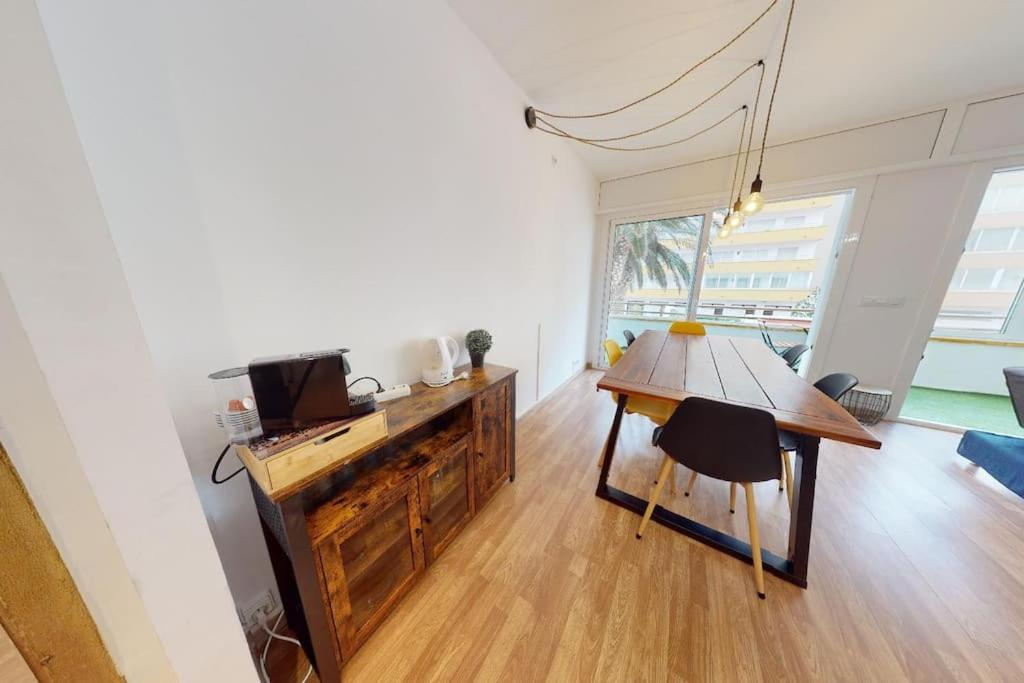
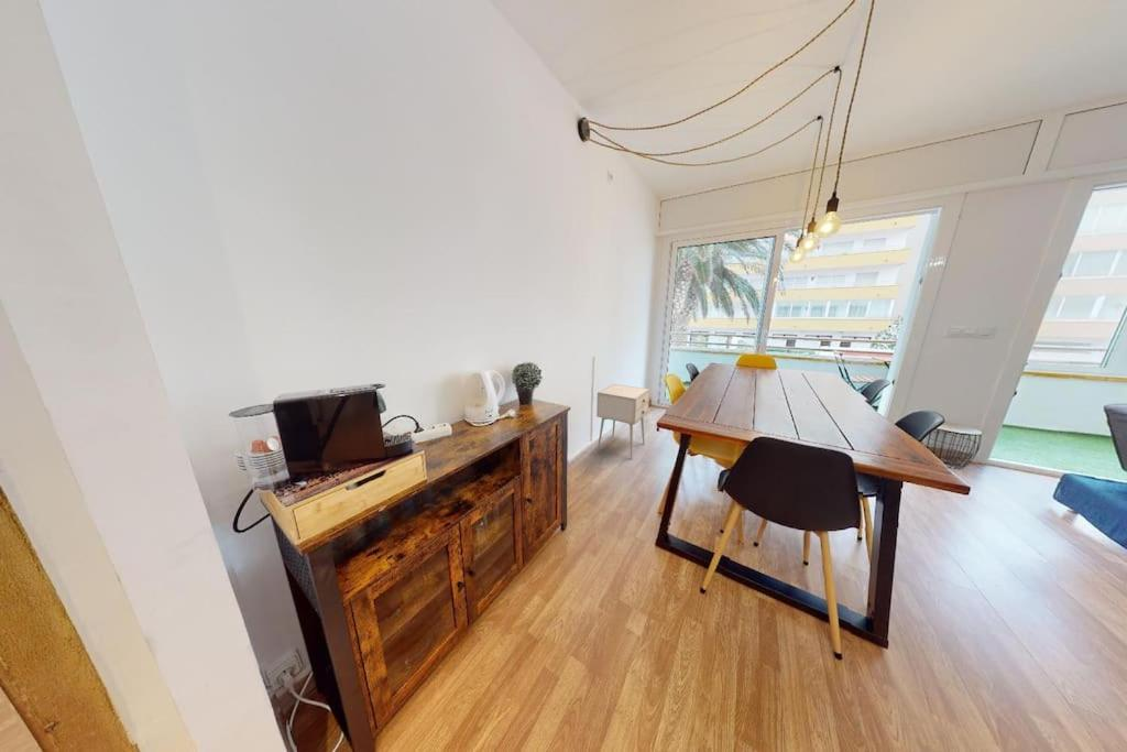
+ nightstand [595,383,650,459]
